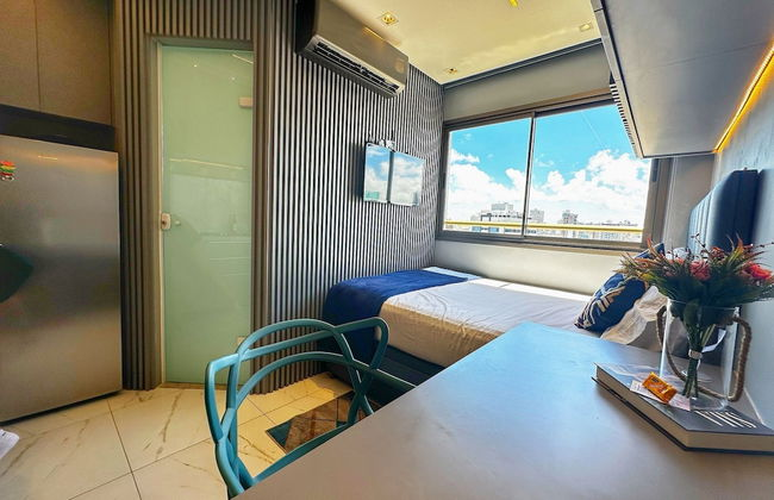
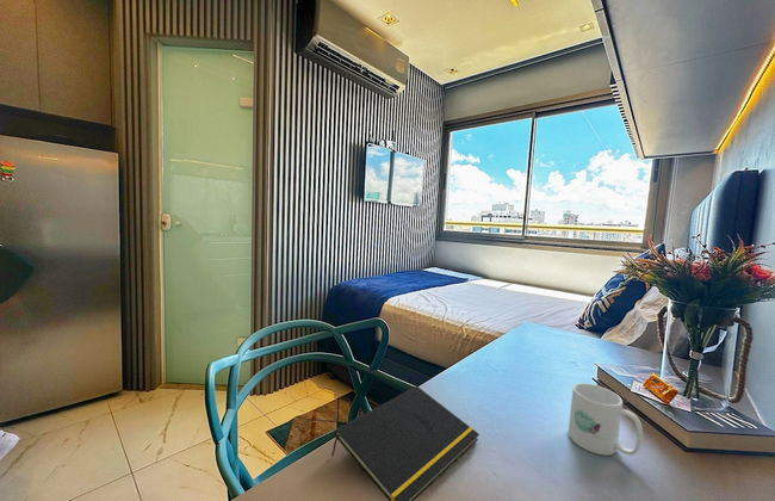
+ mug [568,382,644,457]
+ notepad [330,385,480,501]
